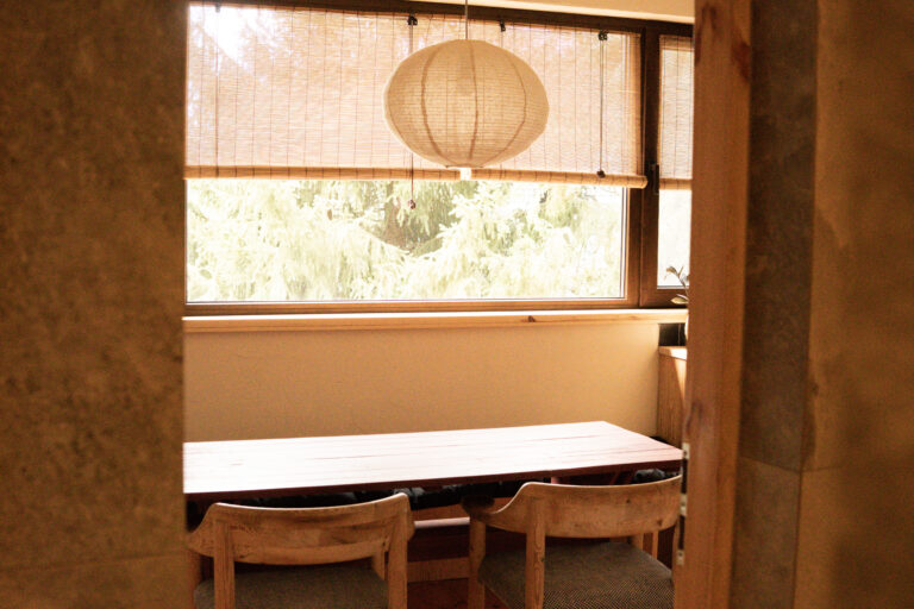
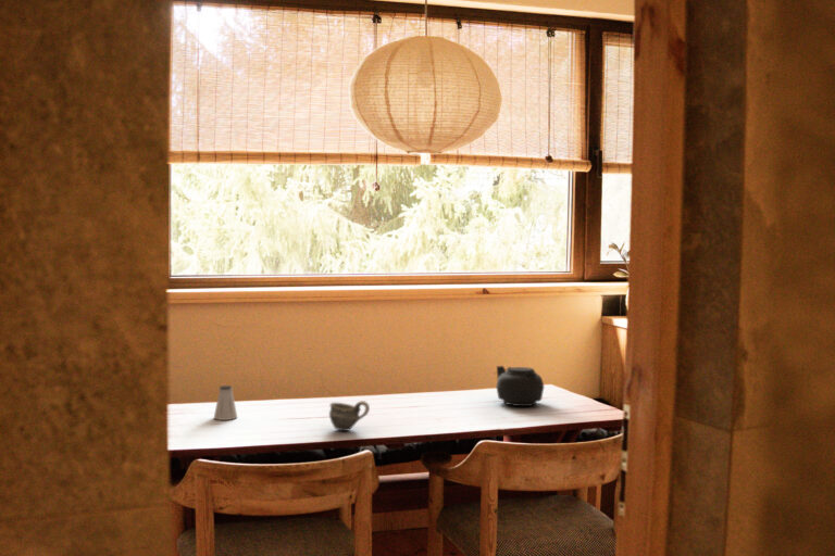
+ teapot [494,365,546,407]
+ cup [328,400,371,432]
+ saltshaker [213,384,238,421]
